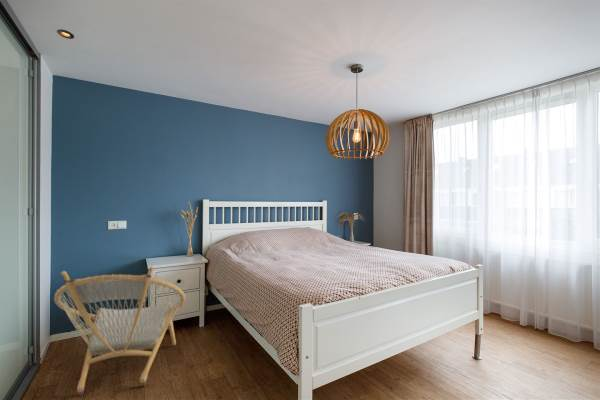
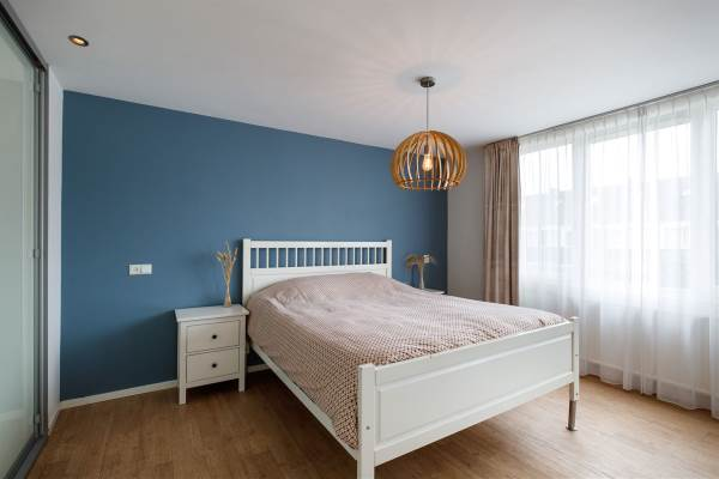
- armchair [53,265,186,397]
